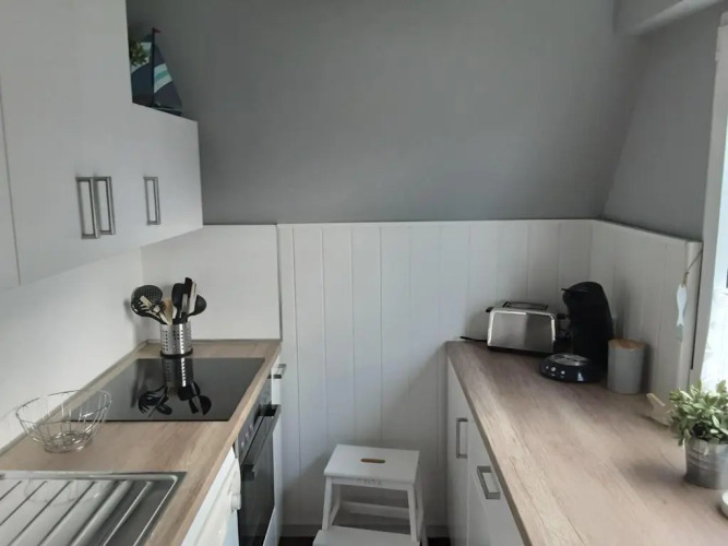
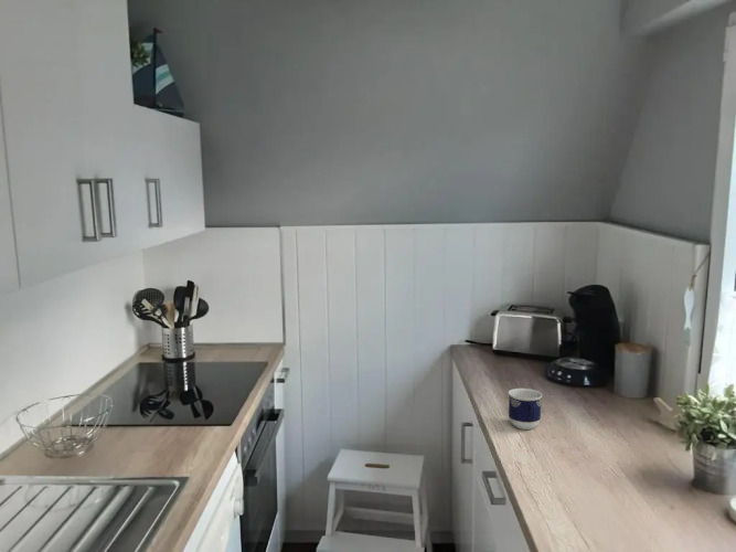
+ cup [508,388,543,431]
